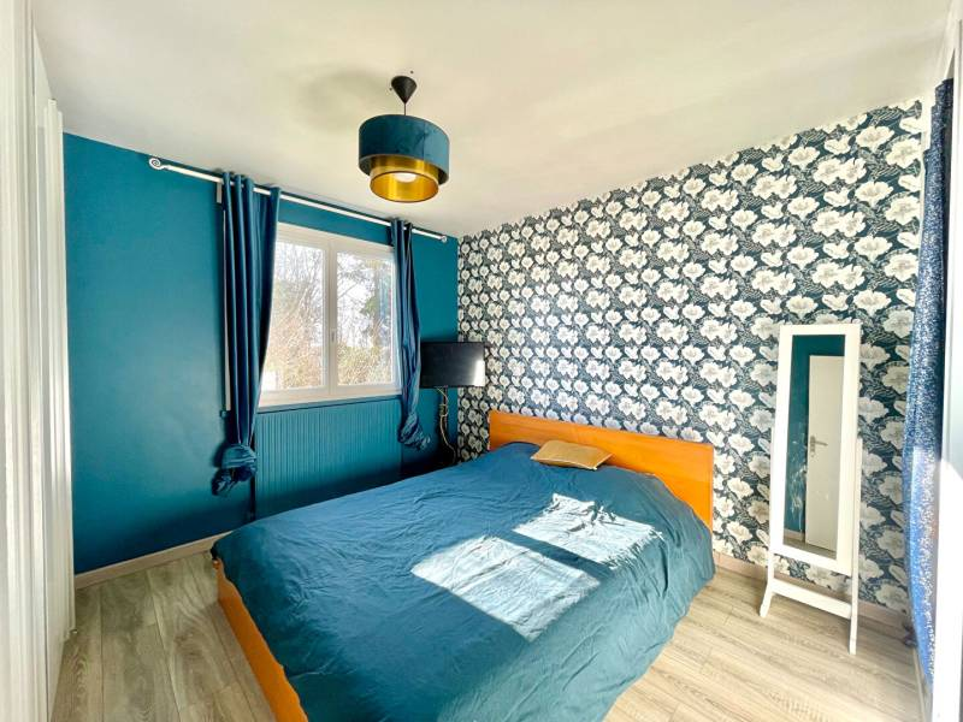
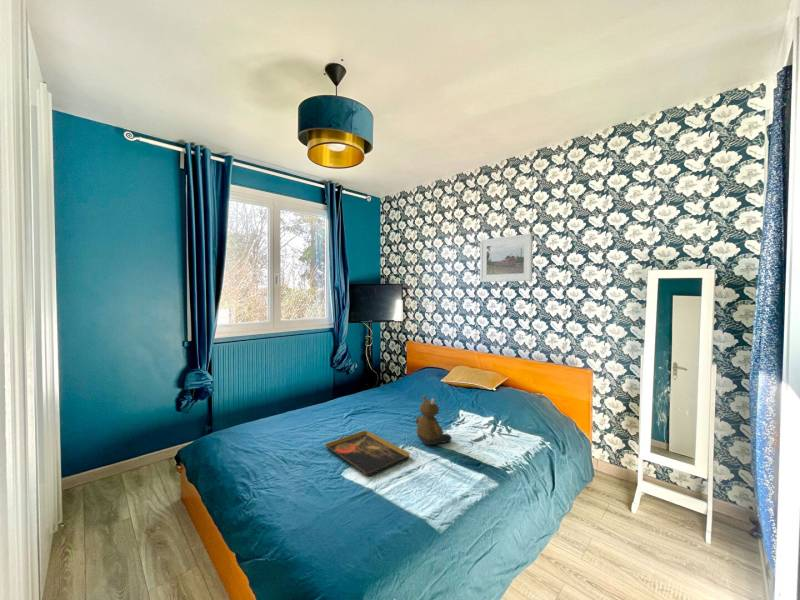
+ bear [414,394,453,446]
+ decorative tray [324,430,411,477]
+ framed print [479,233,533,283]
